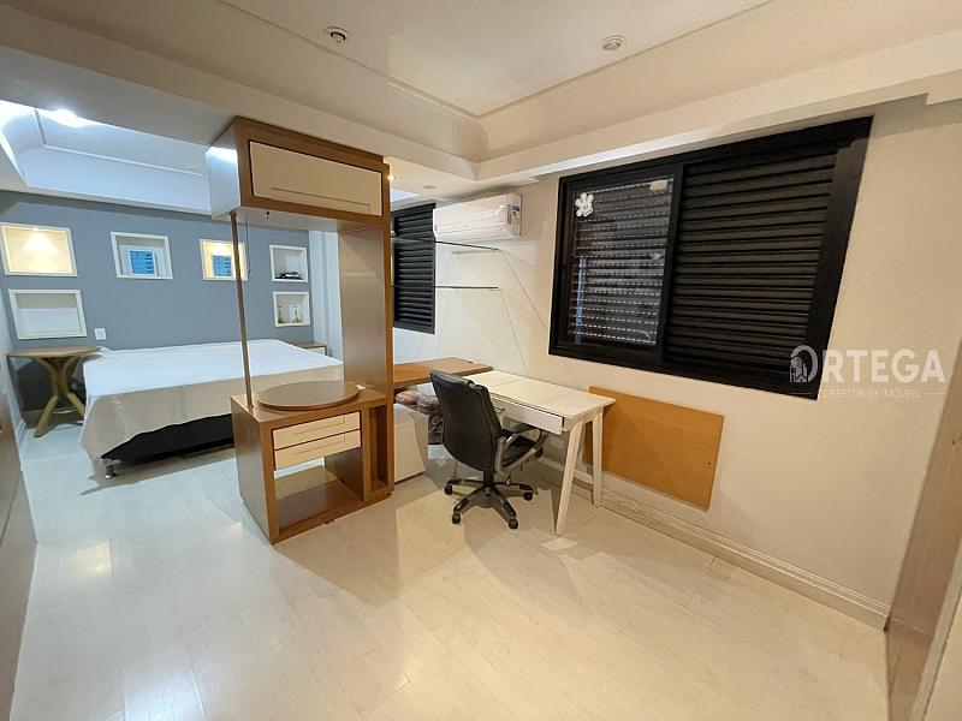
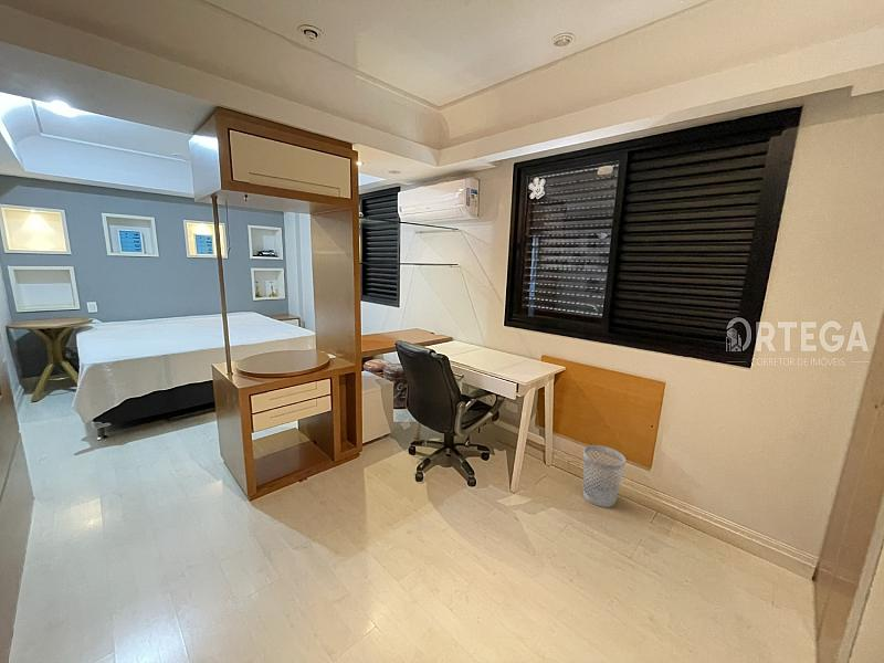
+ wastebasket [582,444,627,508]
